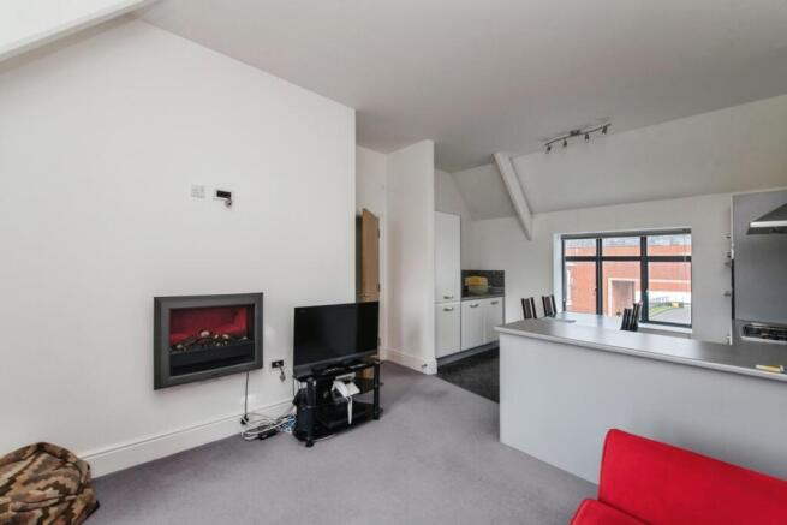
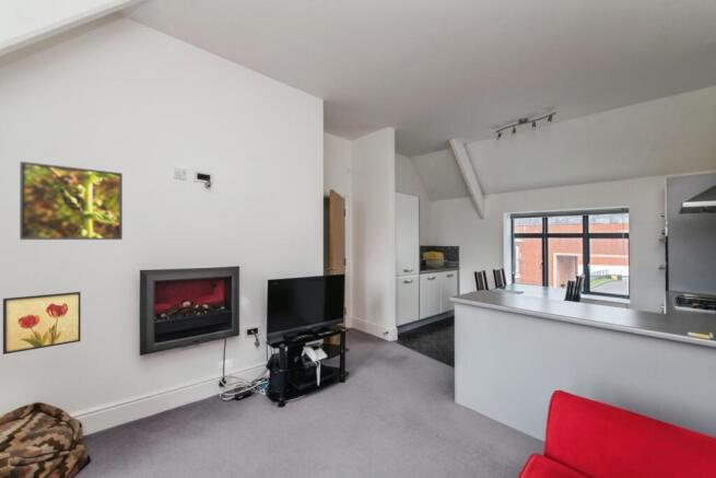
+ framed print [19,161,124,241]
+ wall art [2,291,82,355]
